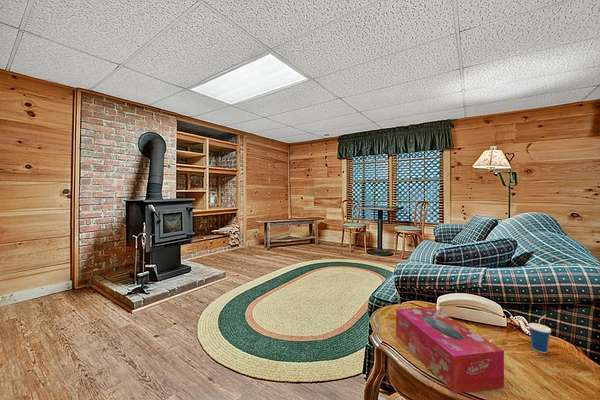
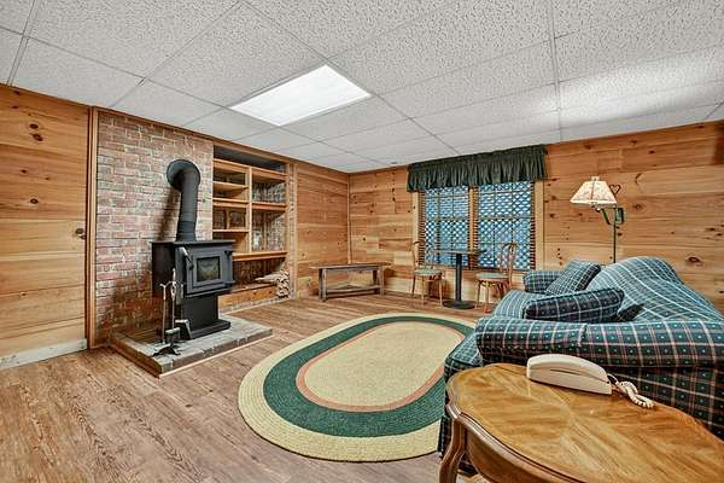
- tissue box [395,306,505,395]
- cup [527,314,552,354]
